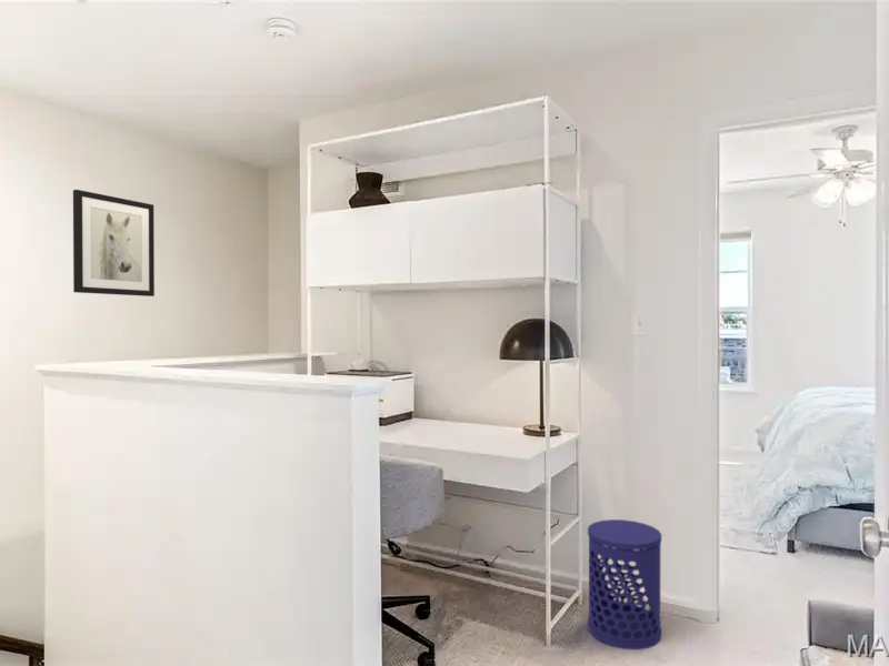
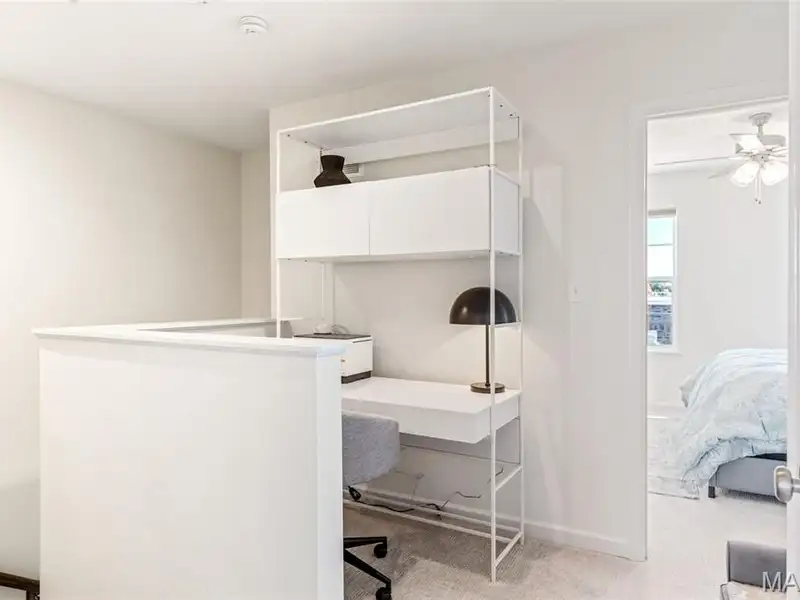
- wall art [72,189,156,297]
- waste bin [587,518,662,650]
